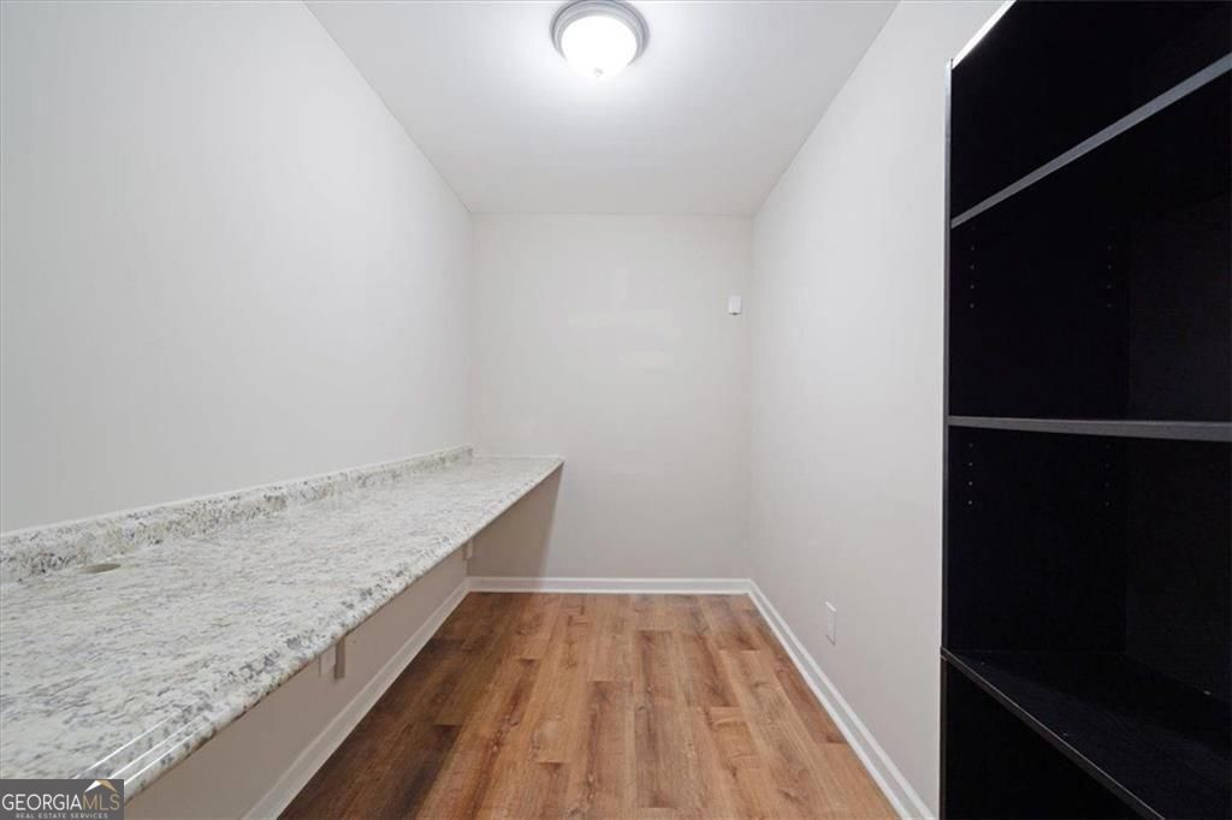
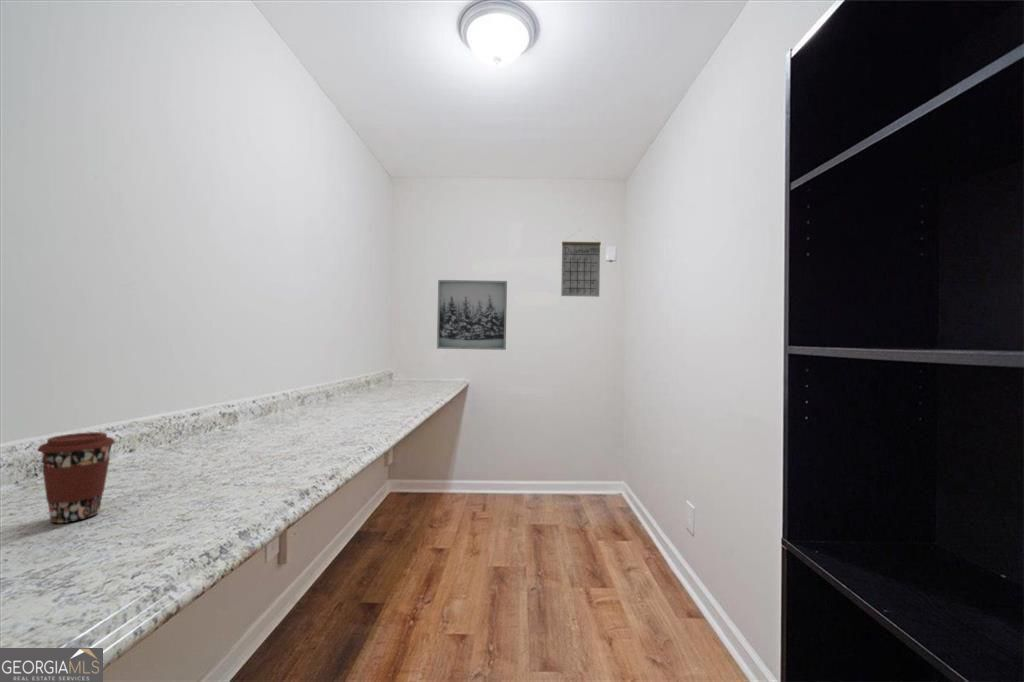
+ coffee cup [36,431,116,524]
+ wall art [436,279,508,351]
+ calendar [560,229,602,298]
